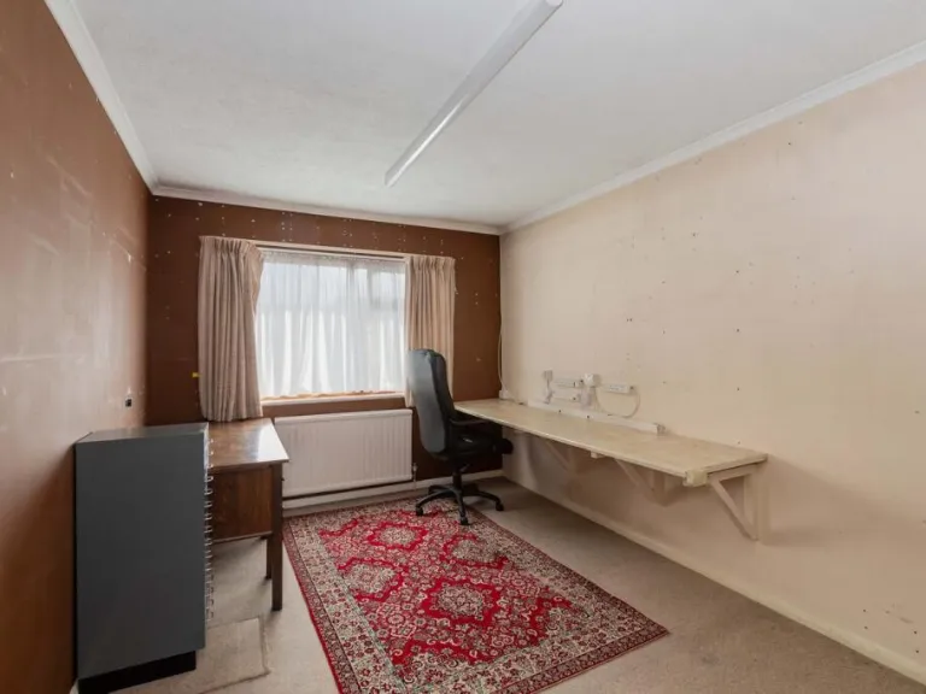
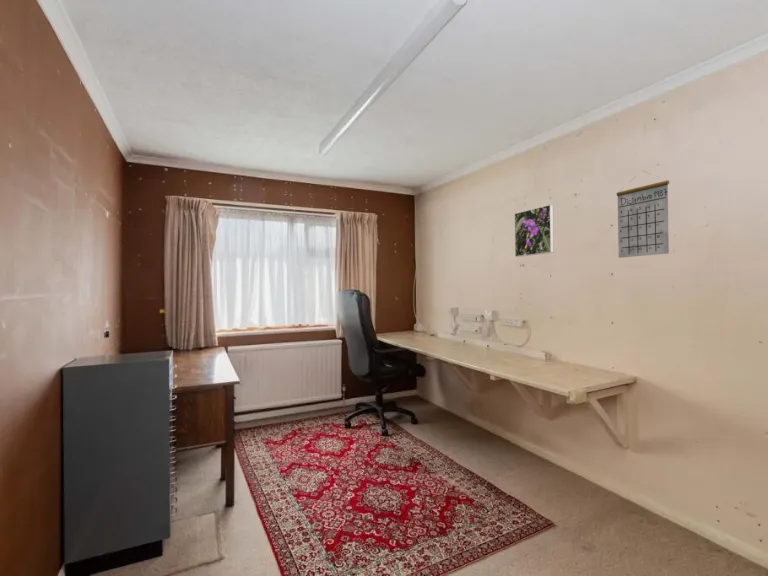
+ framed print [513,204,555,258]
+ calendar [616,170,670,259]
